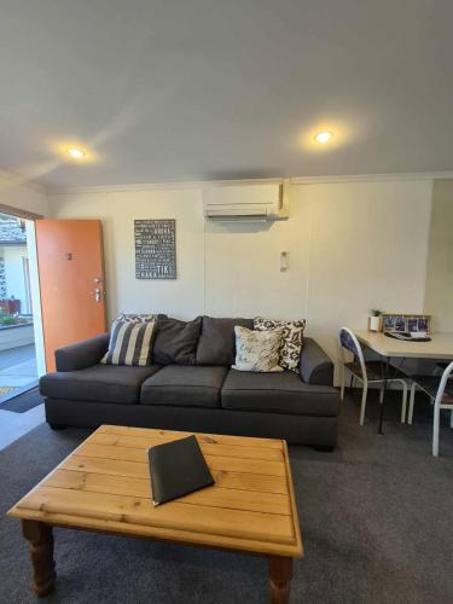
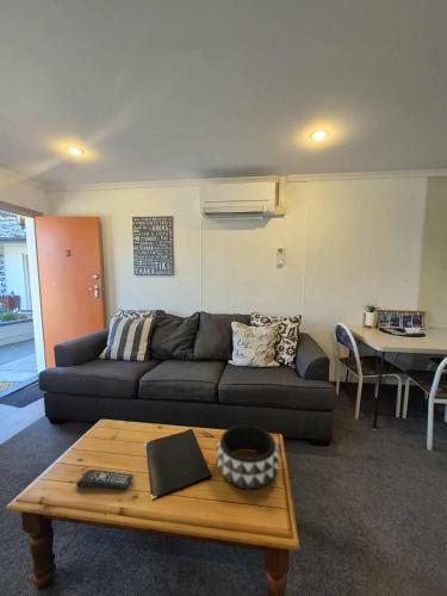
+ decorative bowl [215,423,281,490]
+ remote control [75,468,135,490]
